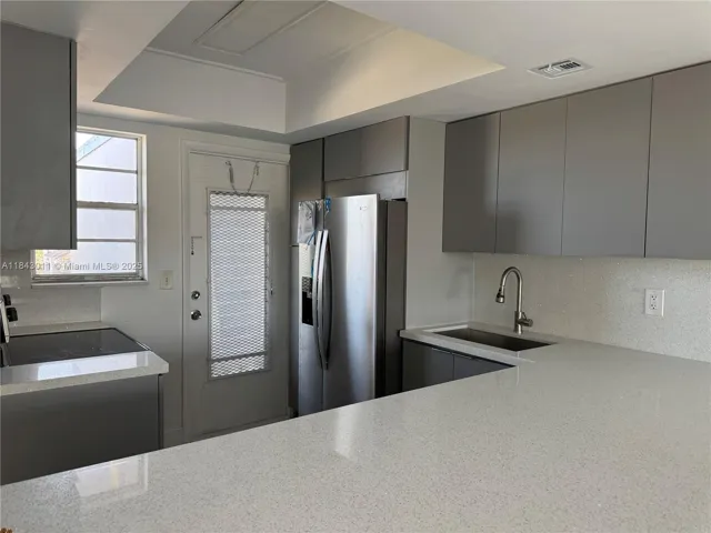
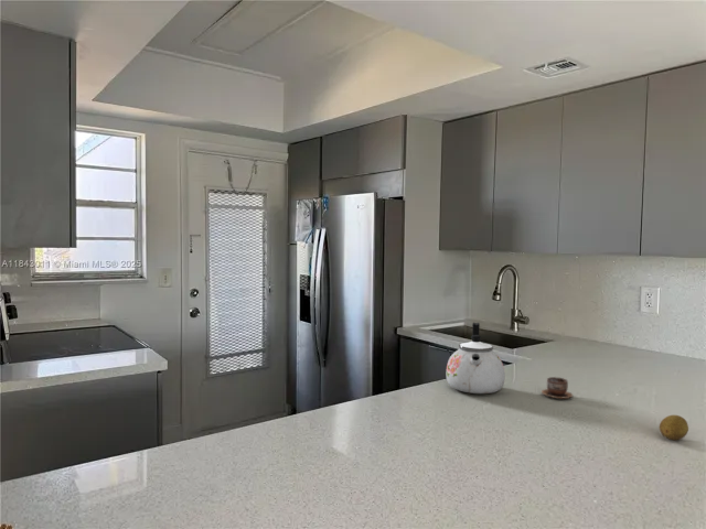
+ cup [541,376,574,400]
+ fruit [659,414,689,441]
+ kettle [445,322,506,395]
